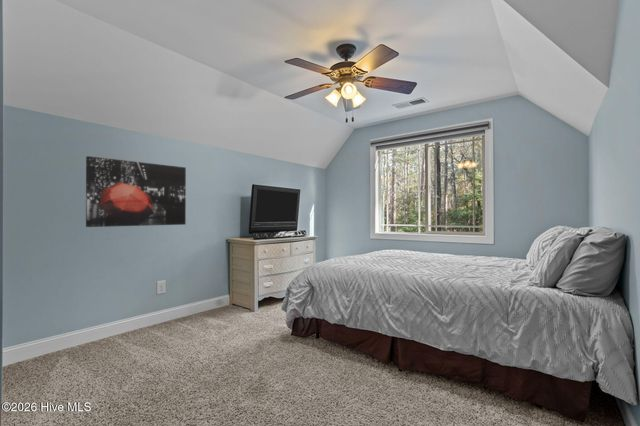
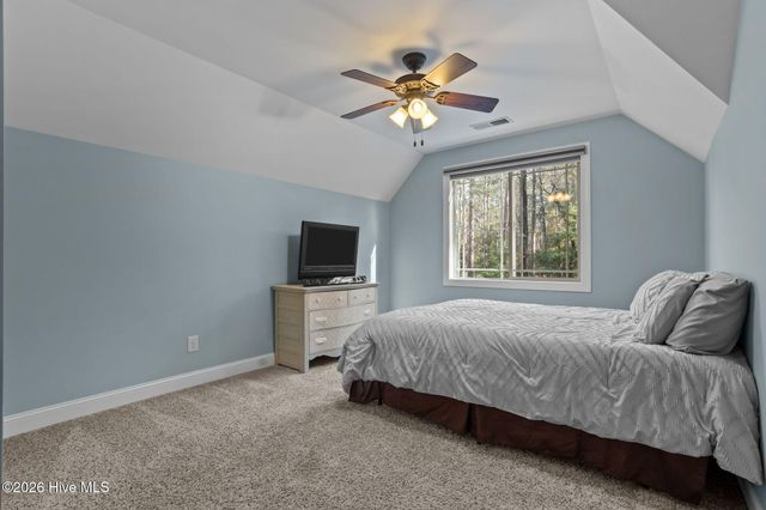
- wall art [85,155,187,228]
